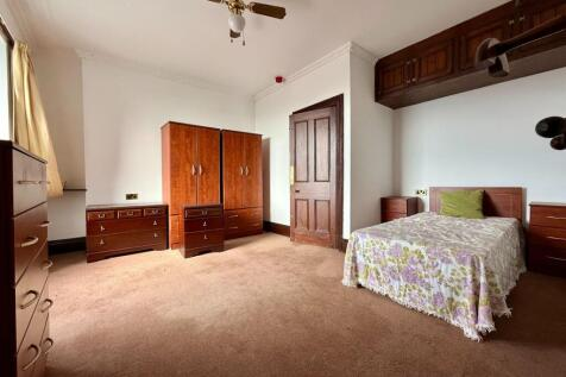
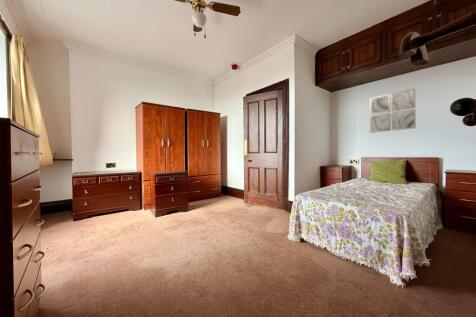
+ wall art [369,87,417,134]
